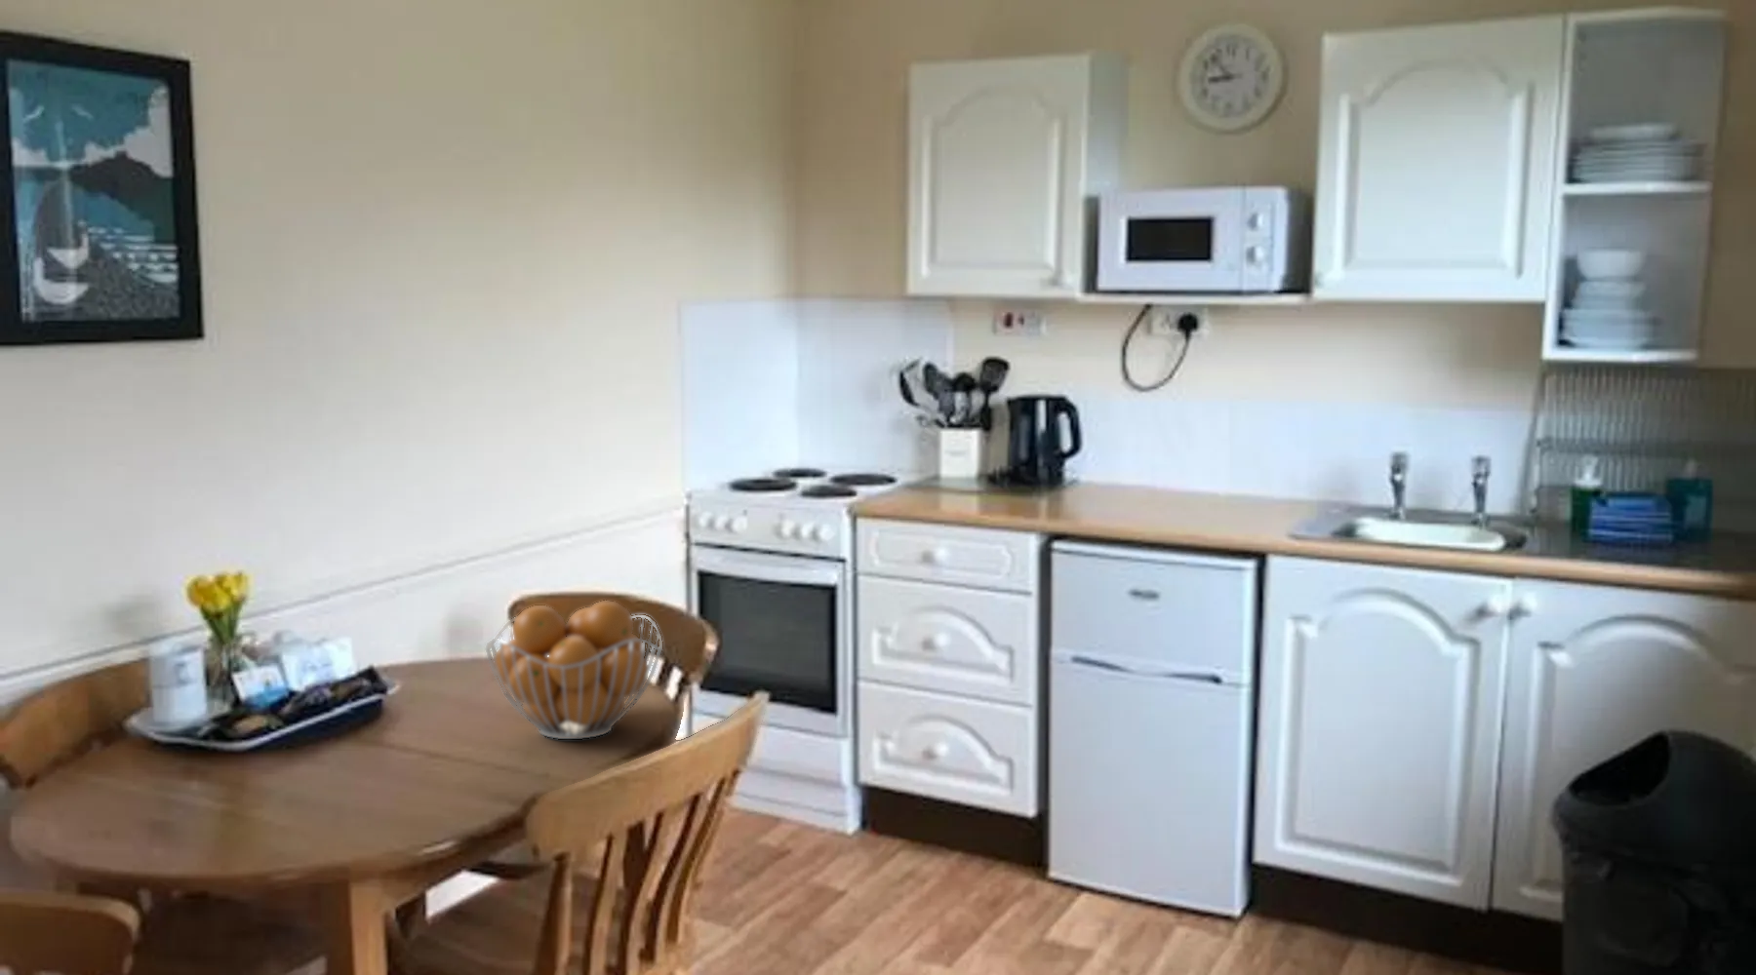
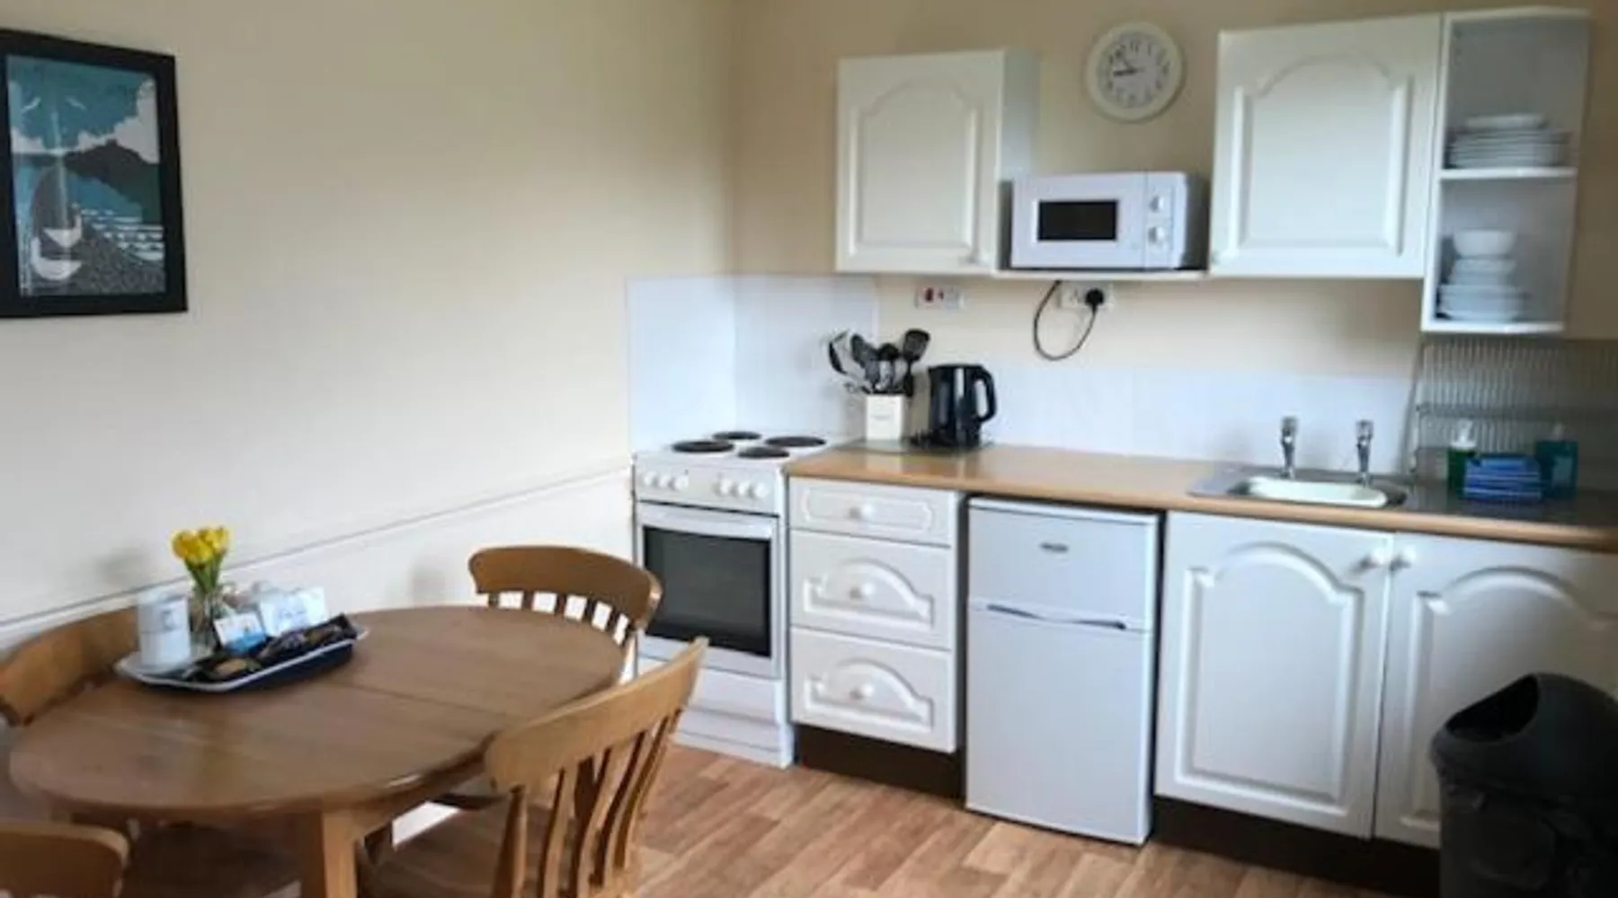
- fruit basket [485,599,663,740]
